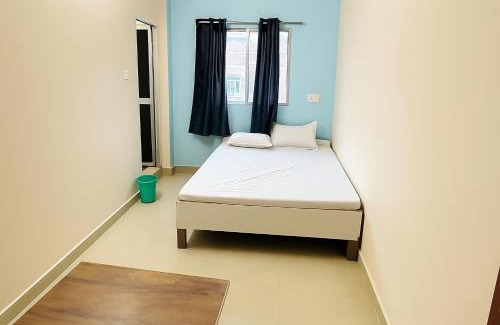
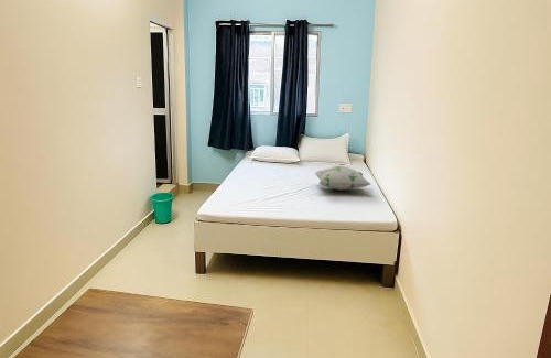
+ decorative pillow [314,165,371,192]
